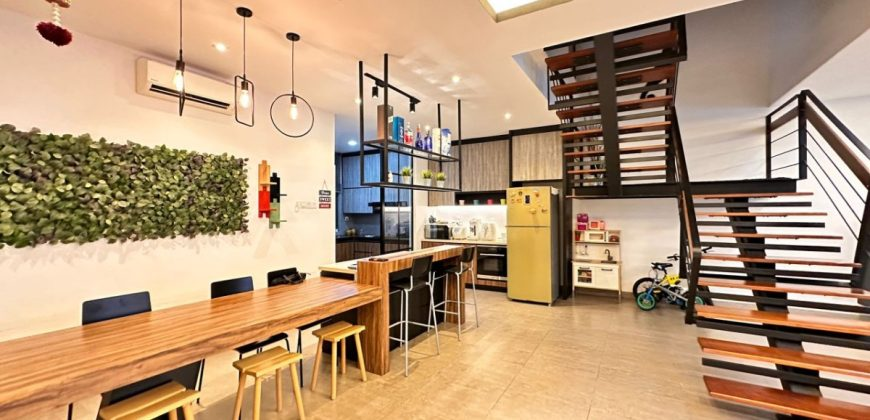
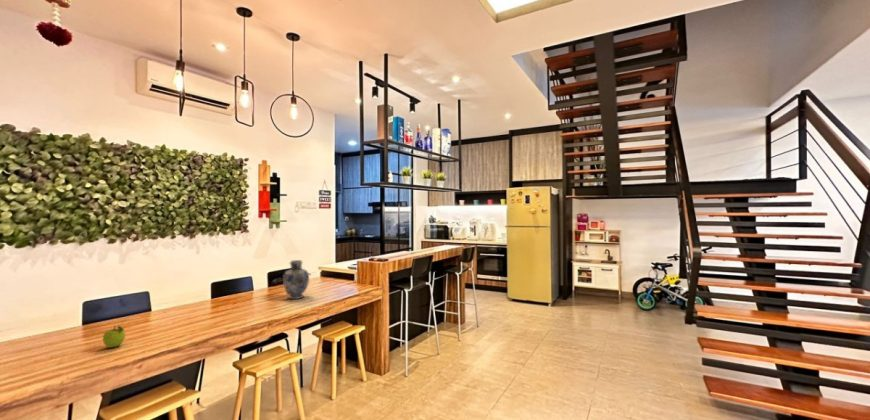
+ decorative vase [282,259,310,300]
+ fruit [102,325,126,349]
